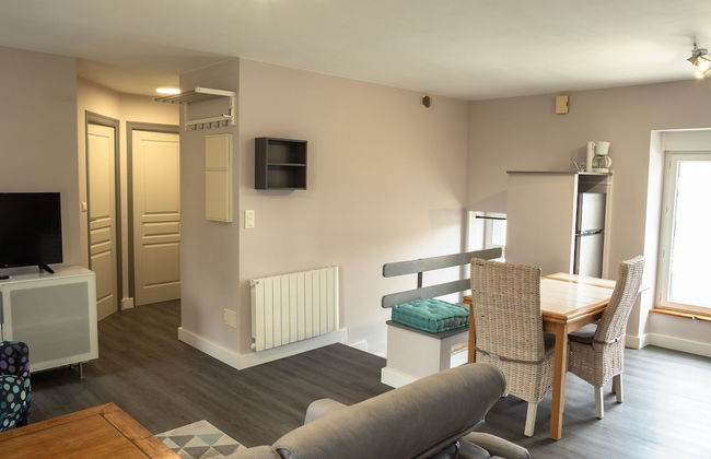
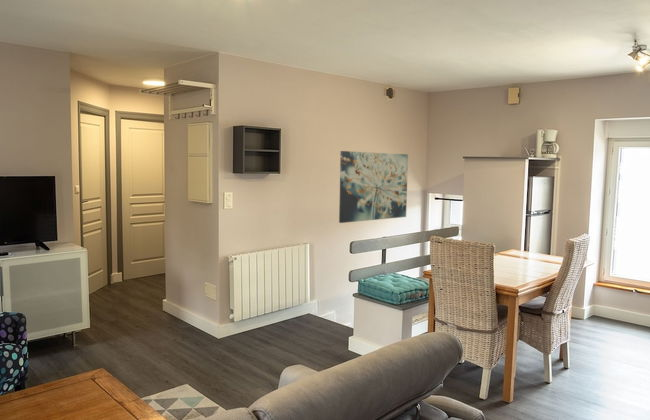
+ wall art [338,150,409,224]
